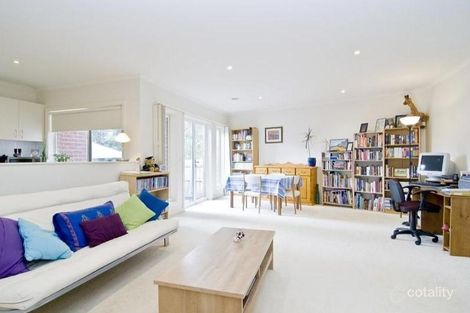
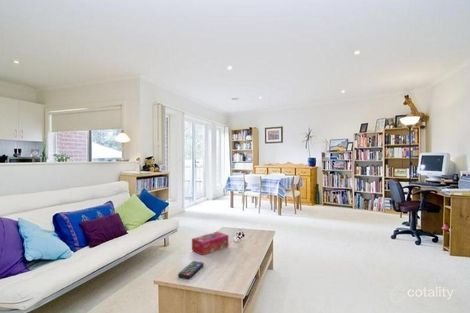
+ tissue box [191,231,229,256]
+ remote control [177,260,205,280]
